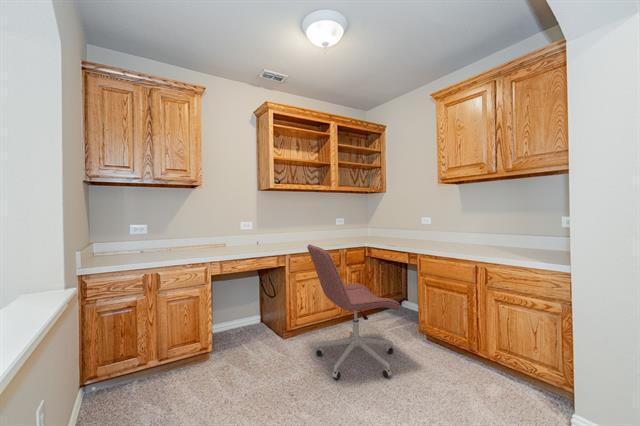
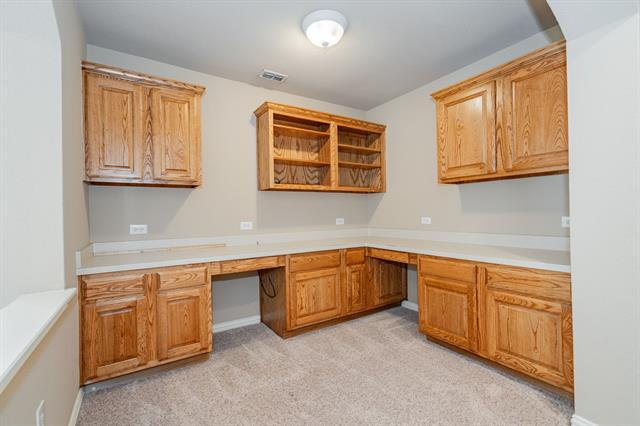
- office chair [306,244,403,380]
